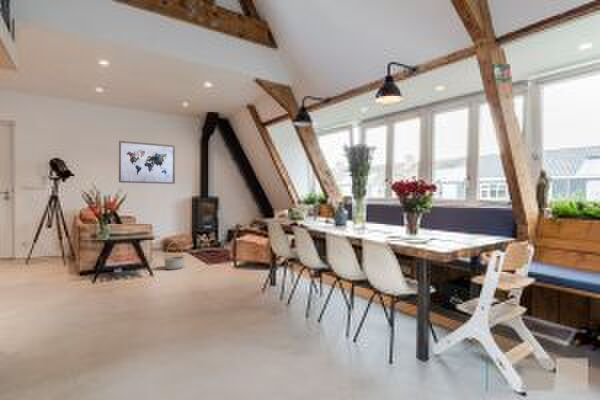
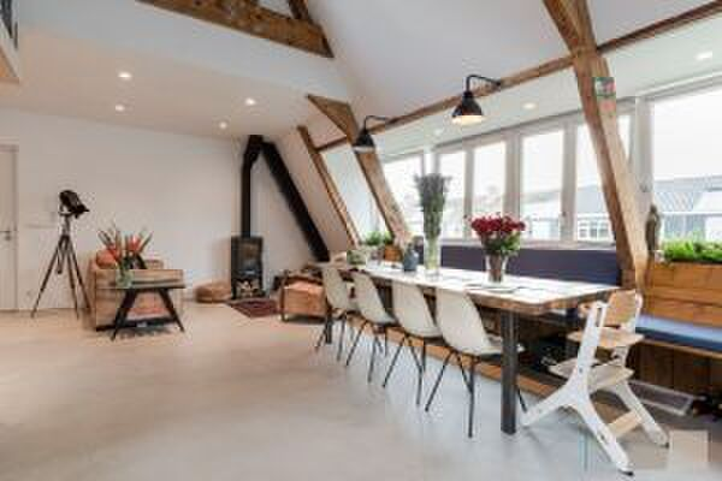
- basket [163,240,186,271]
- wall art [118,140,176,185]
